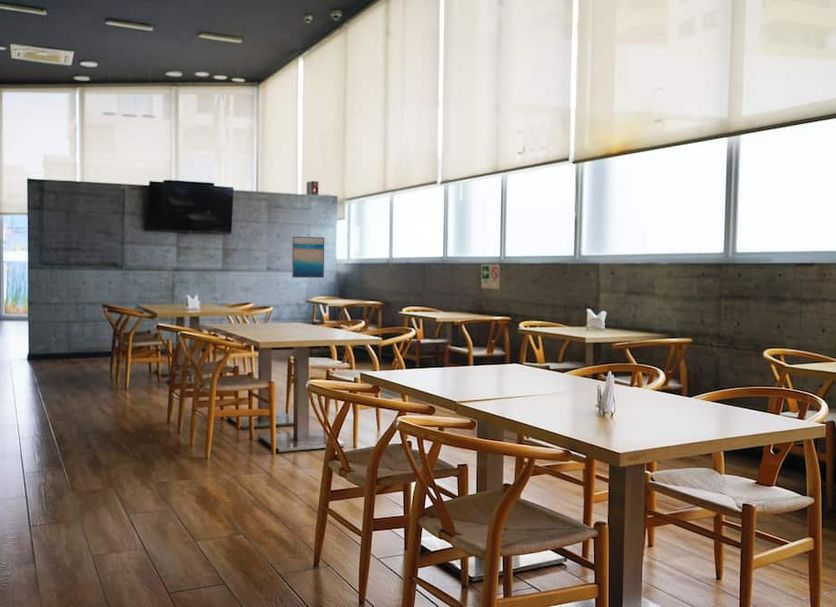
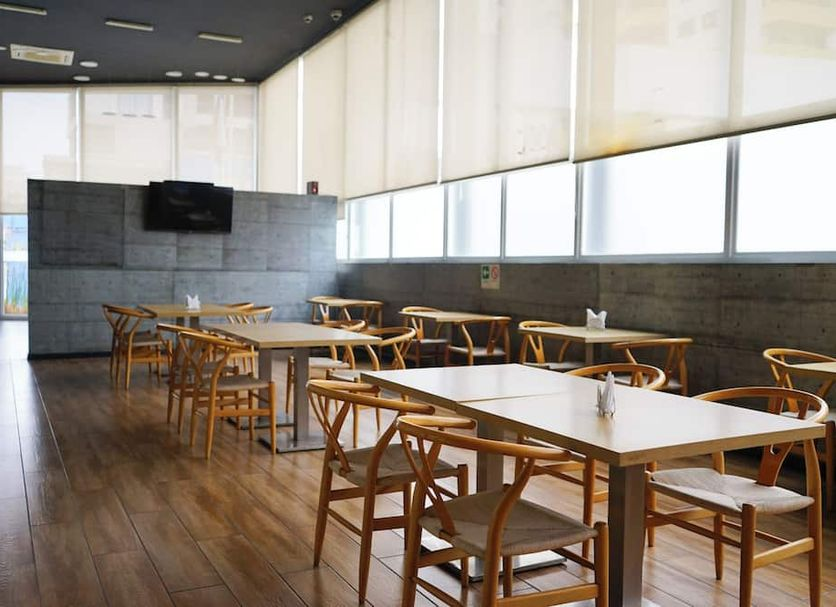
- wall art [291,235,325,279]
